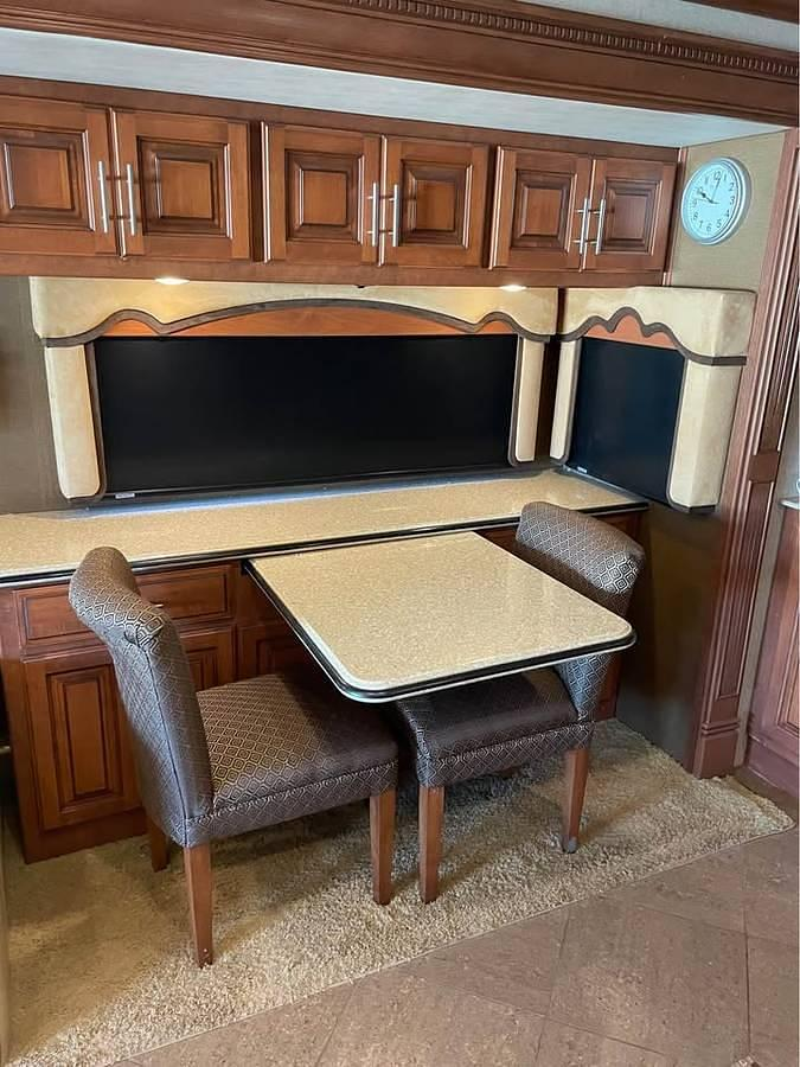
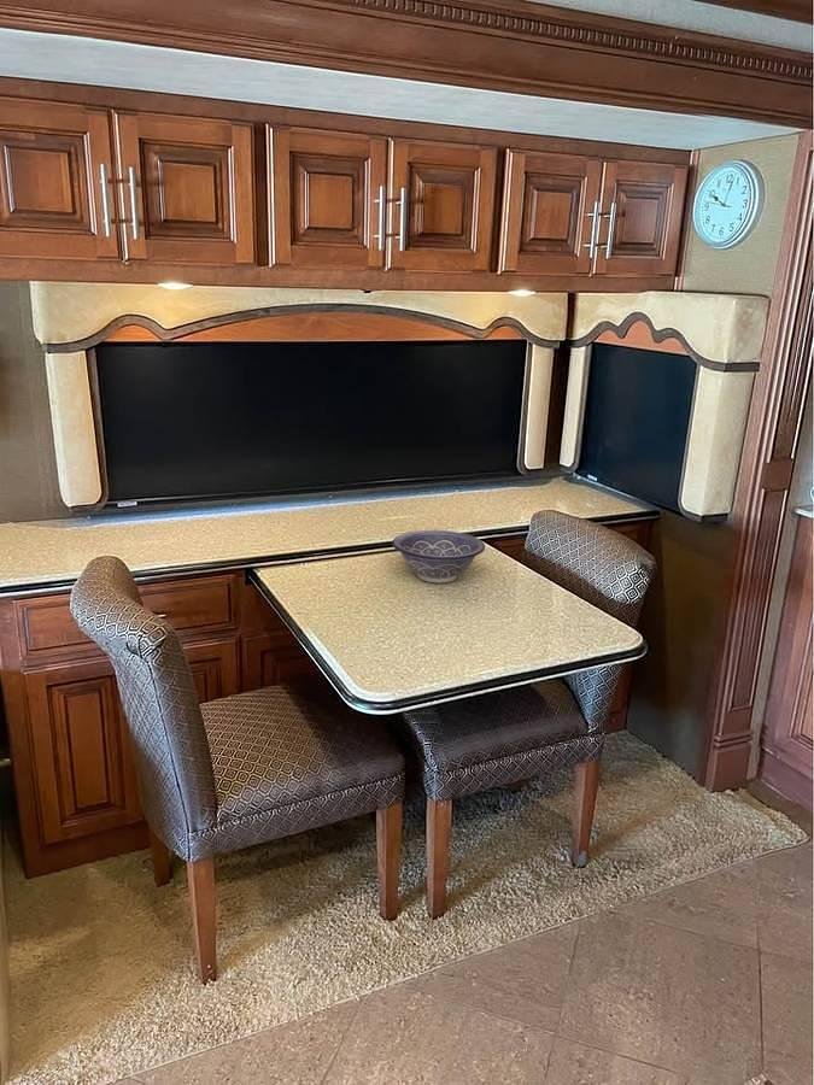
+ decorative bowl [391,529,486,583]
